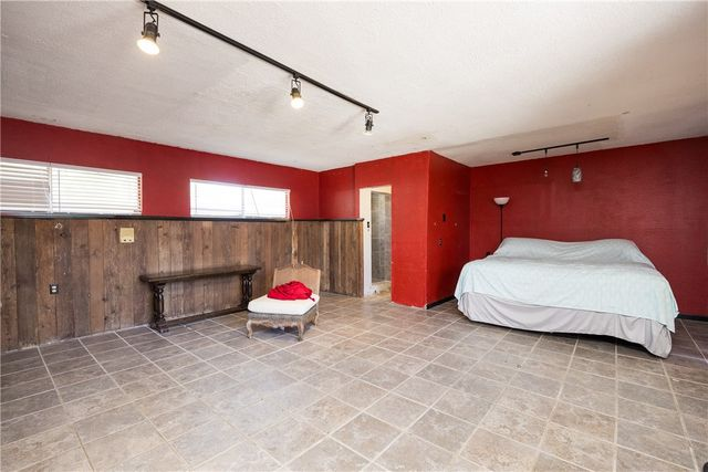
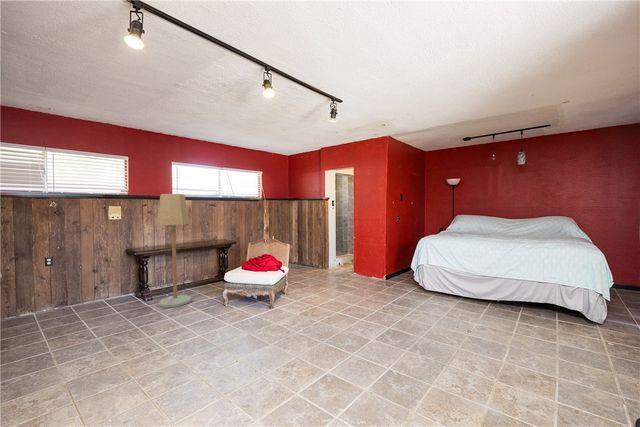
+ floor lamp [155,193,193,309]
